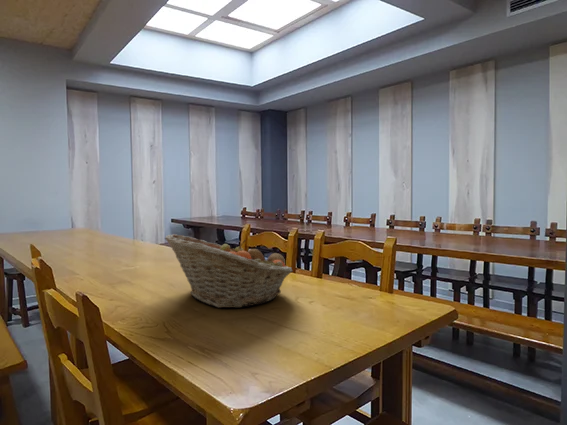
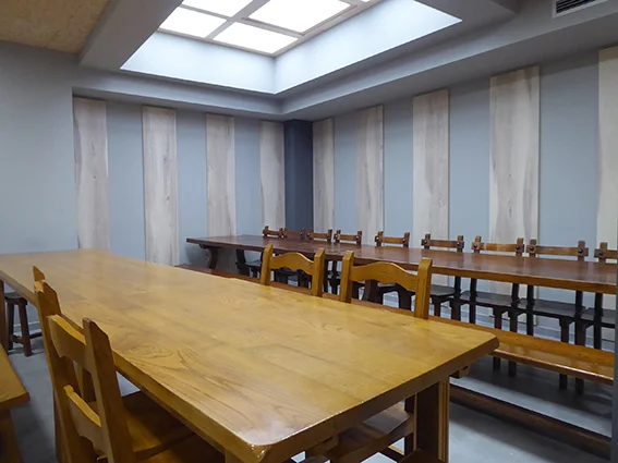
- fruit basket [164,233,294,309]
